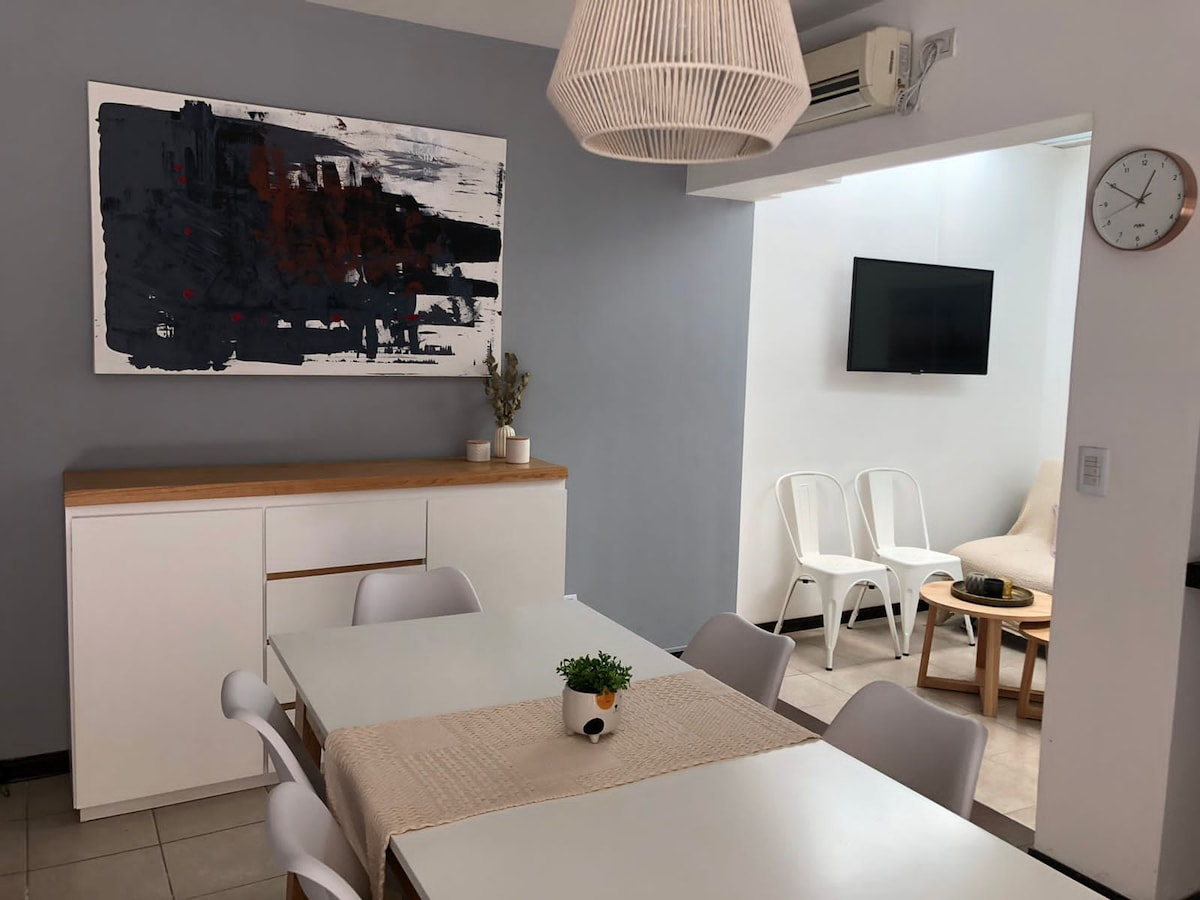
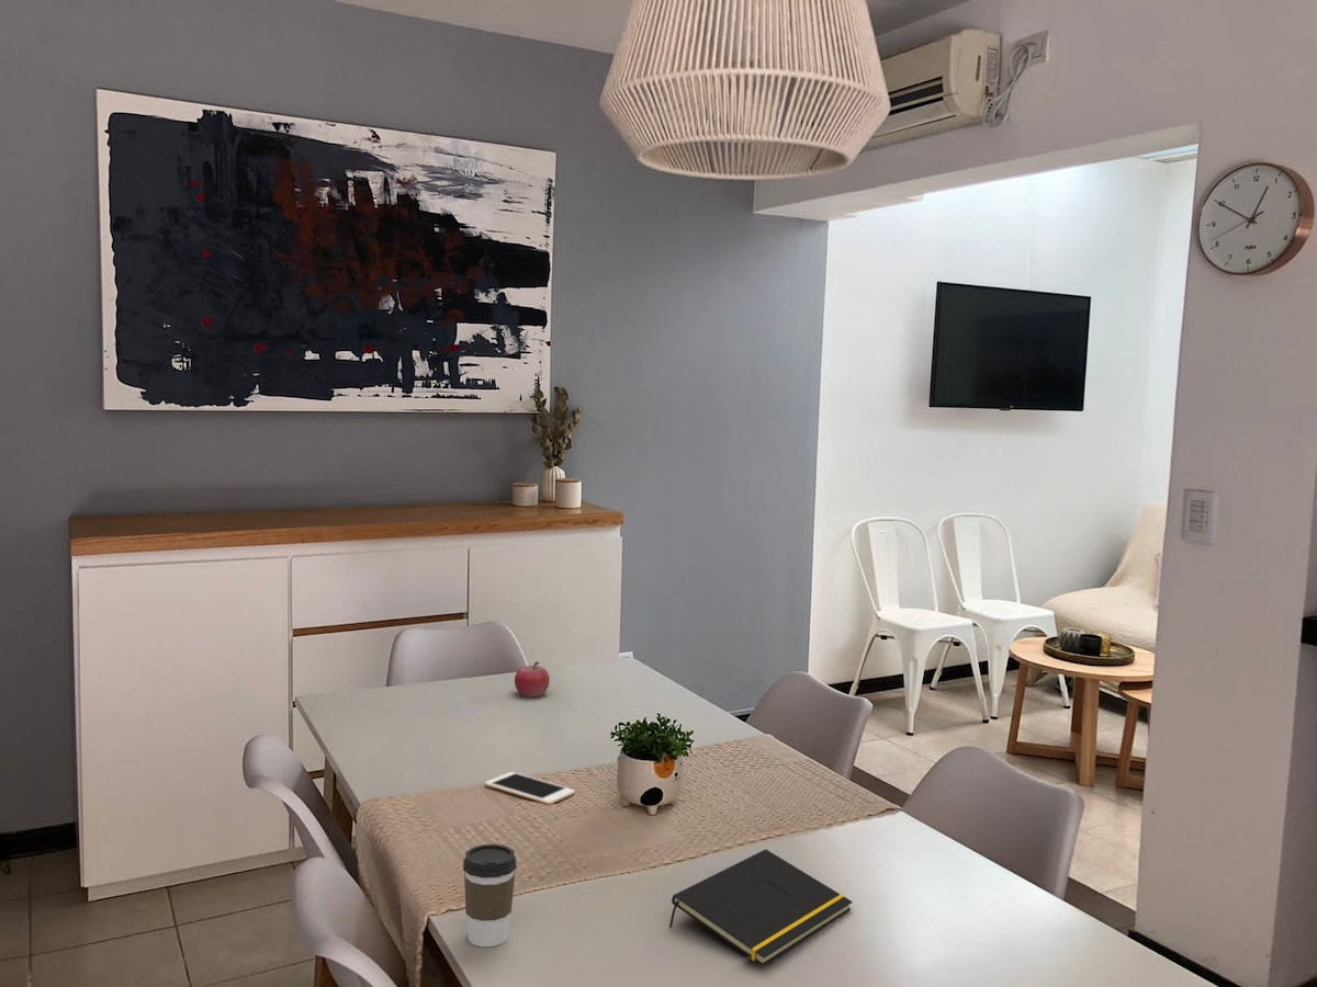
+ fruit [514,661,551,697]
+ cell phone [484,771,576,805]
+ coffee cup [462,843,518,949]
+ notepad [668,849,854,967]
